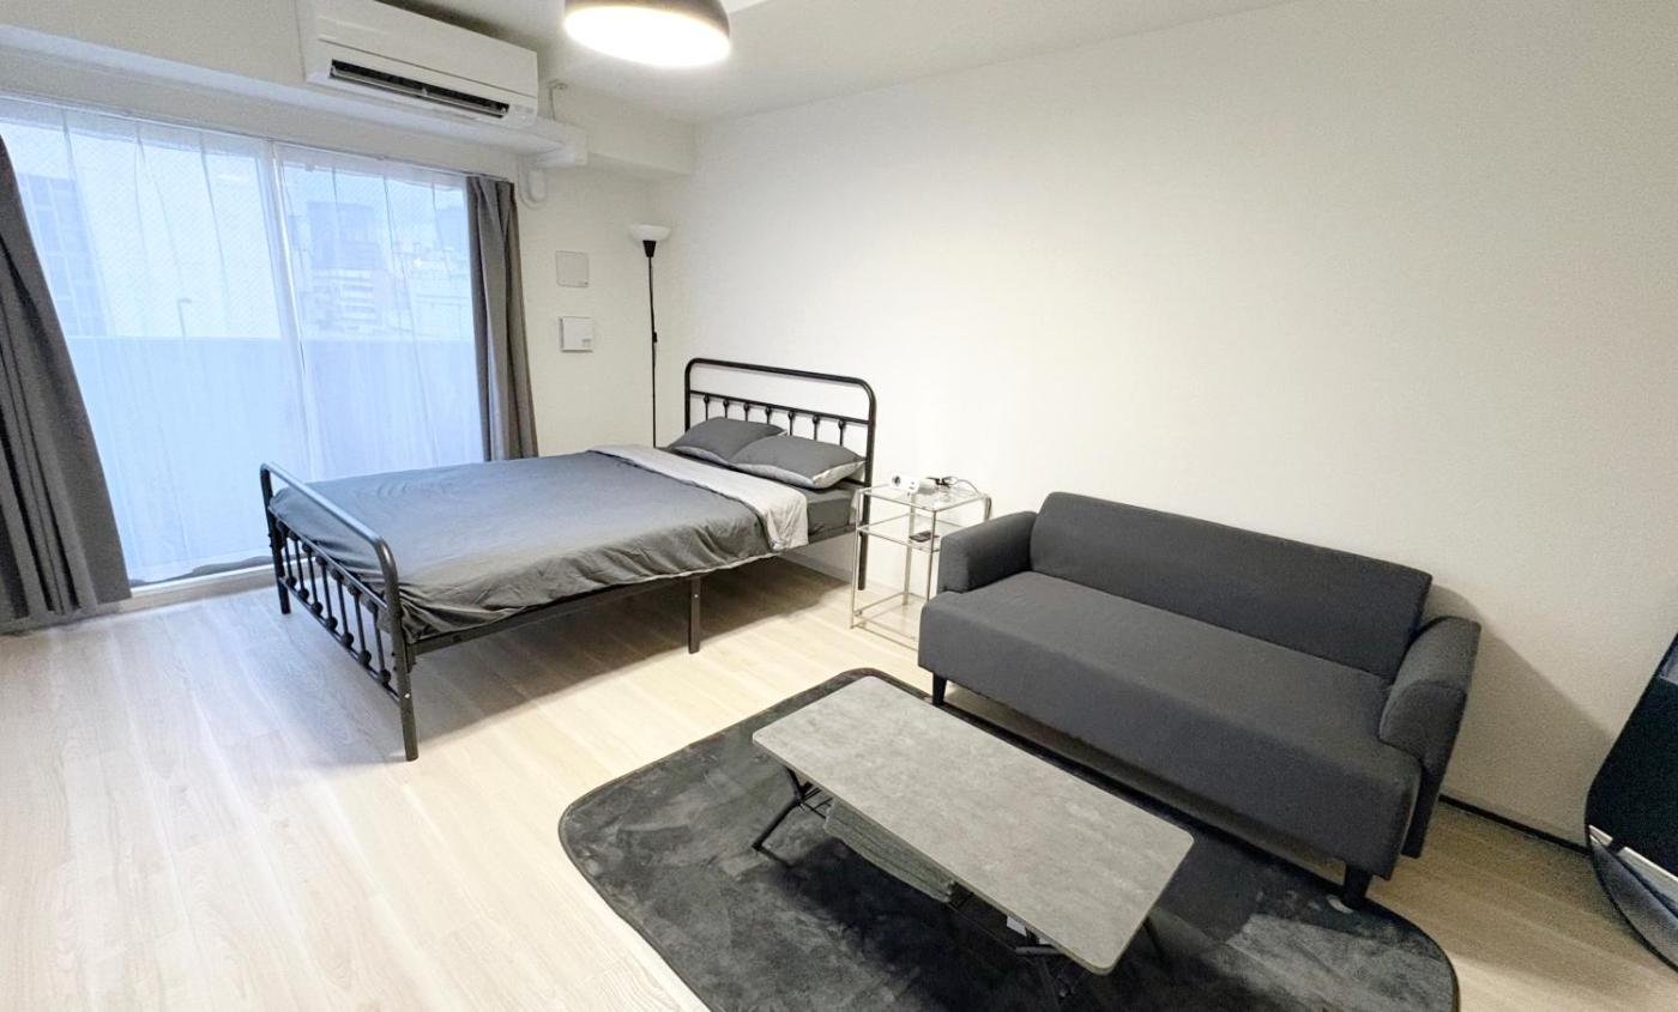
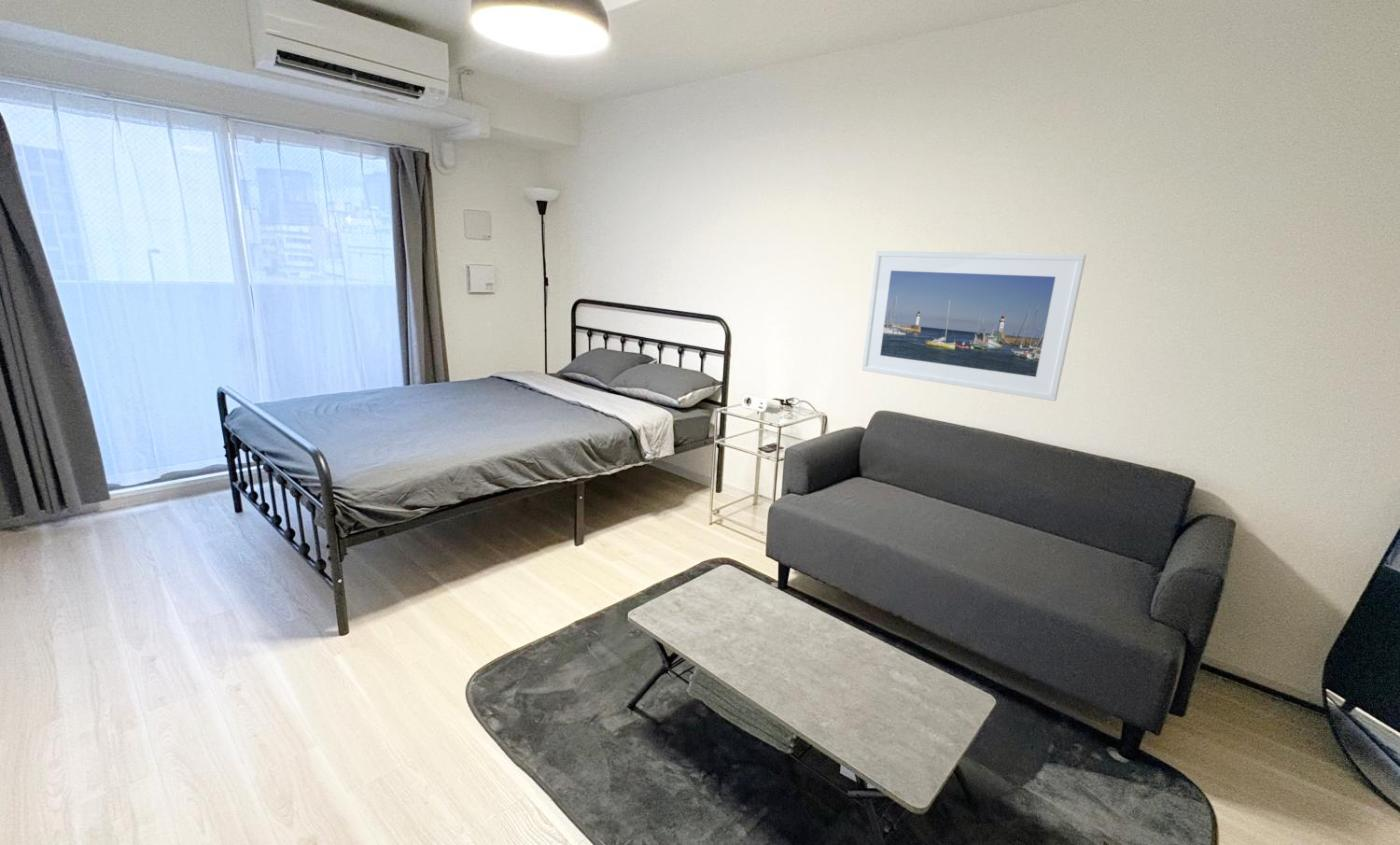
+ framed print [861,250,1087,402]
